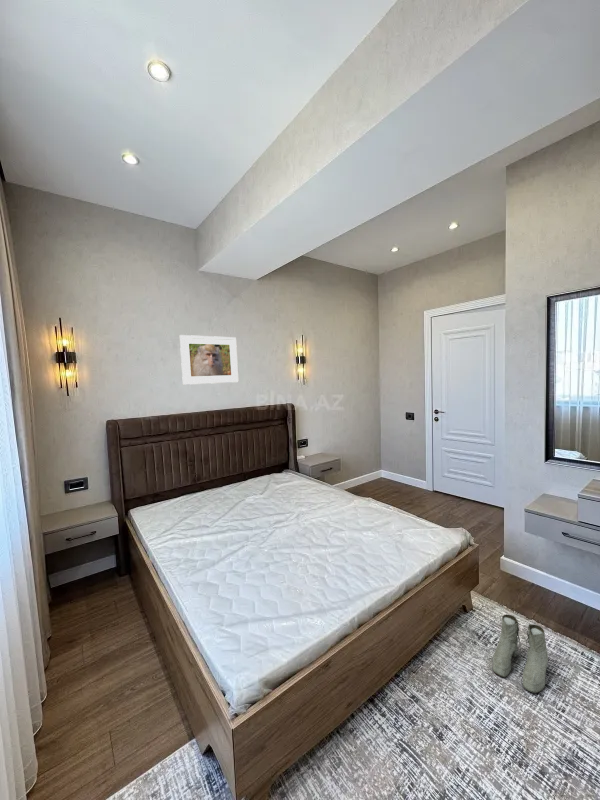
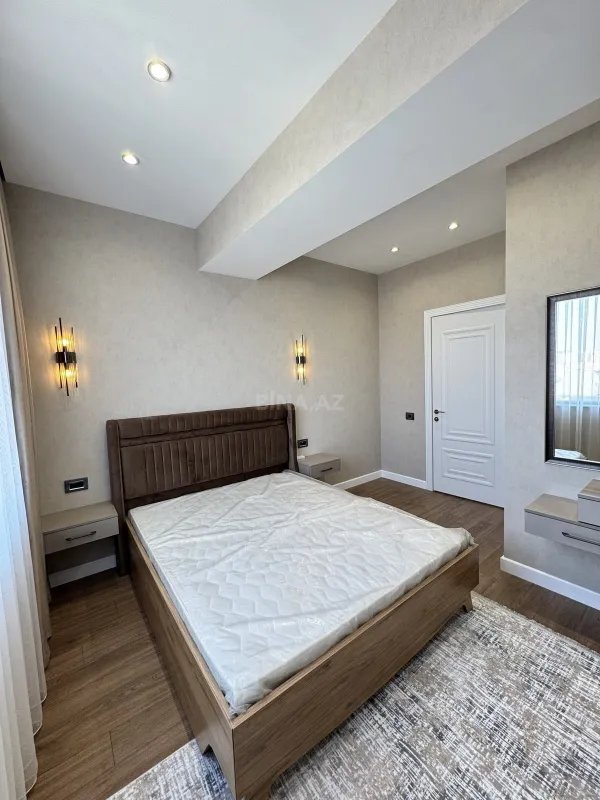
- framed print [179,334,239,386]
- boots [492,613,549,694]
